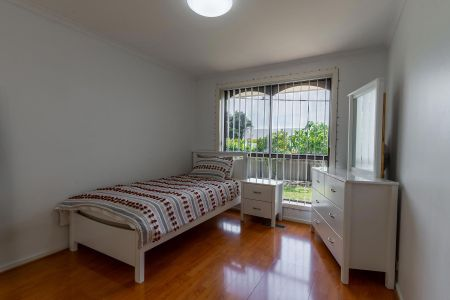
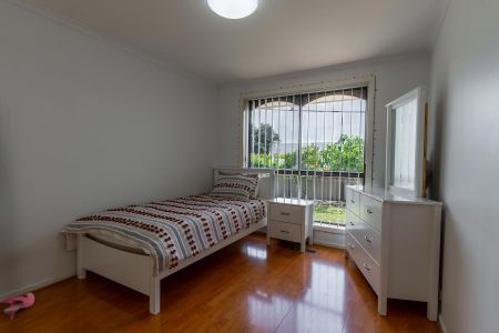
+ shoe [1,292,35,321]
